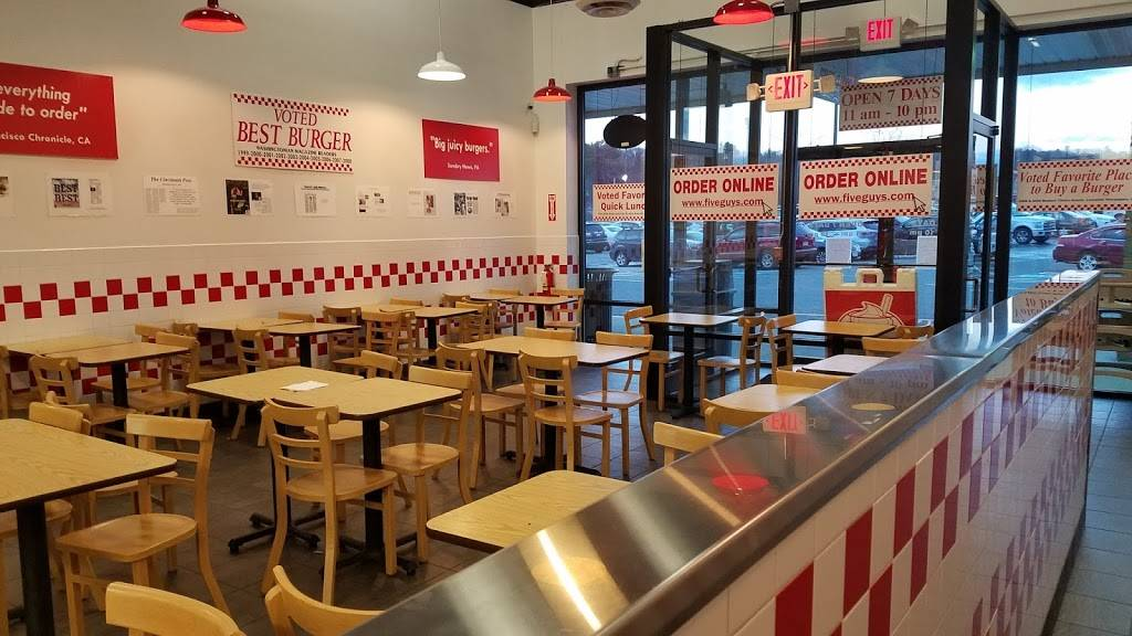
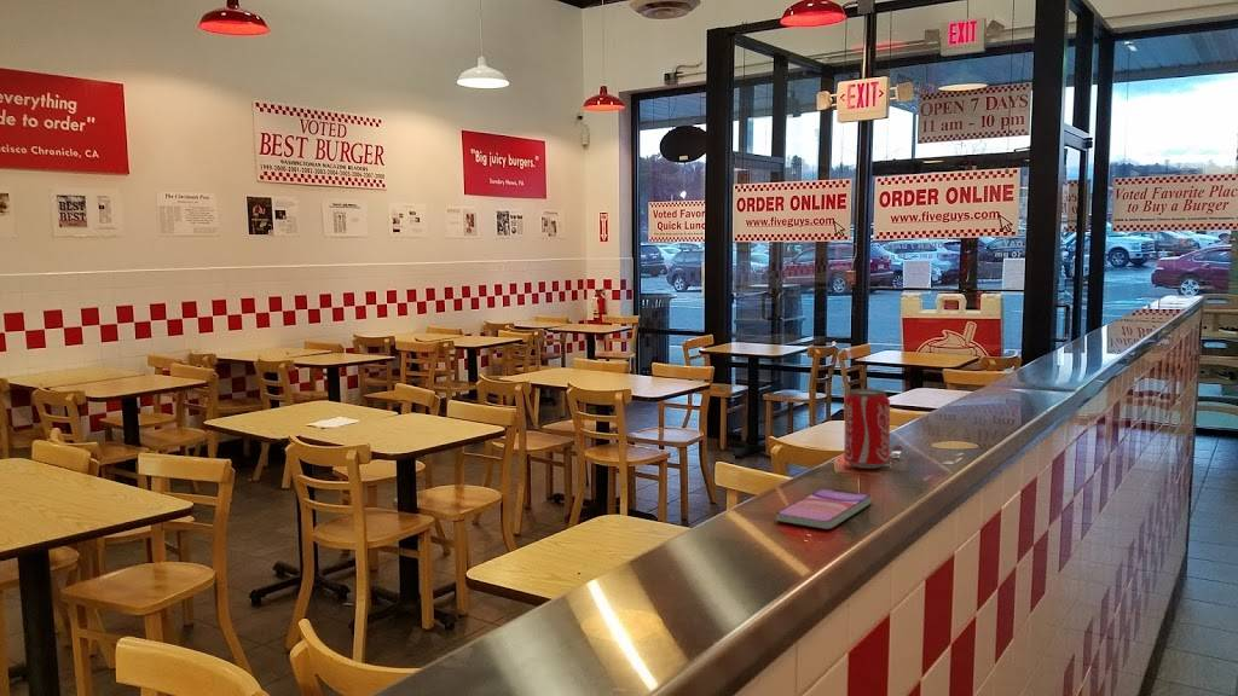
+ smartphone [775,487,873,530]
+ beverage can [843,388,904,470]
